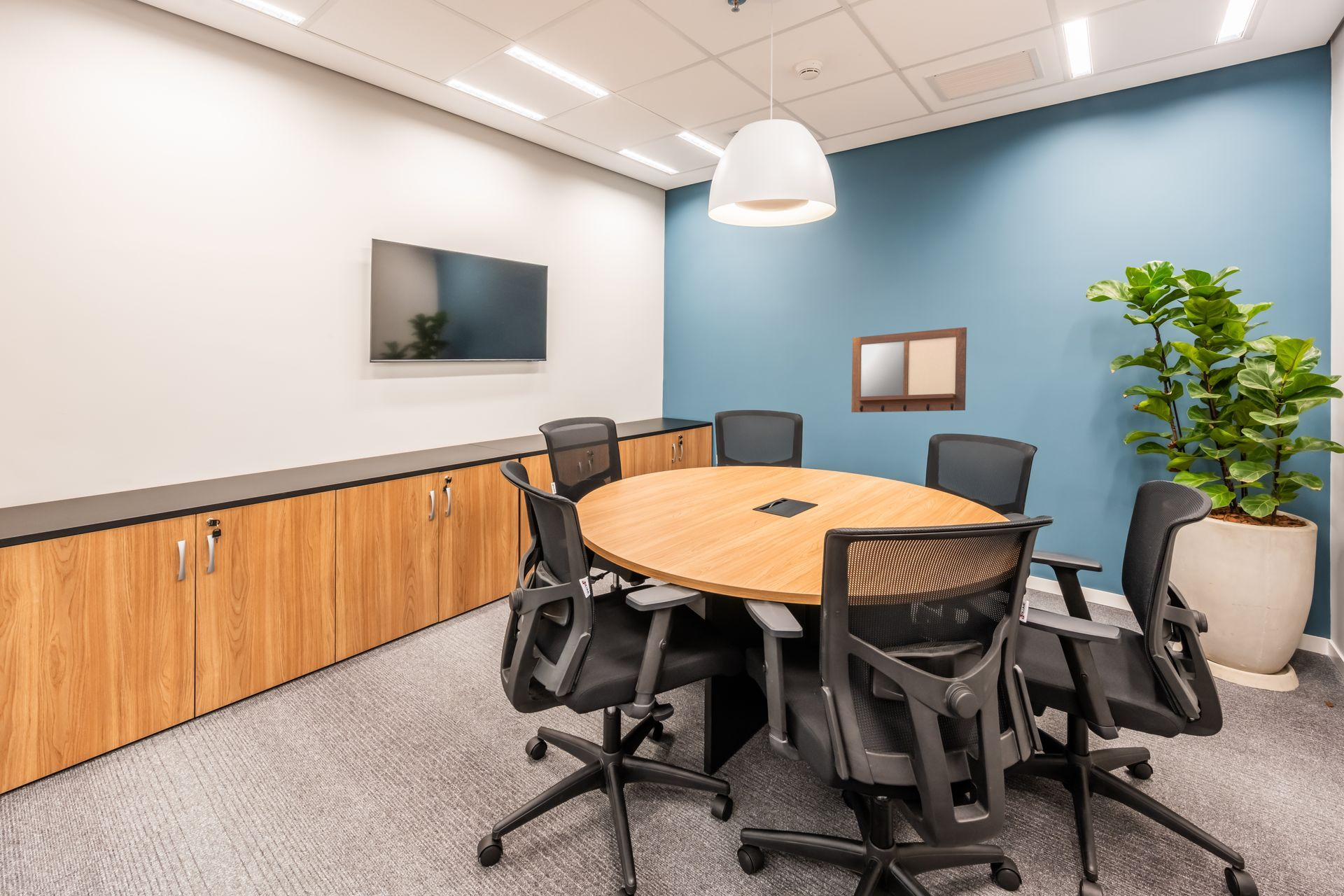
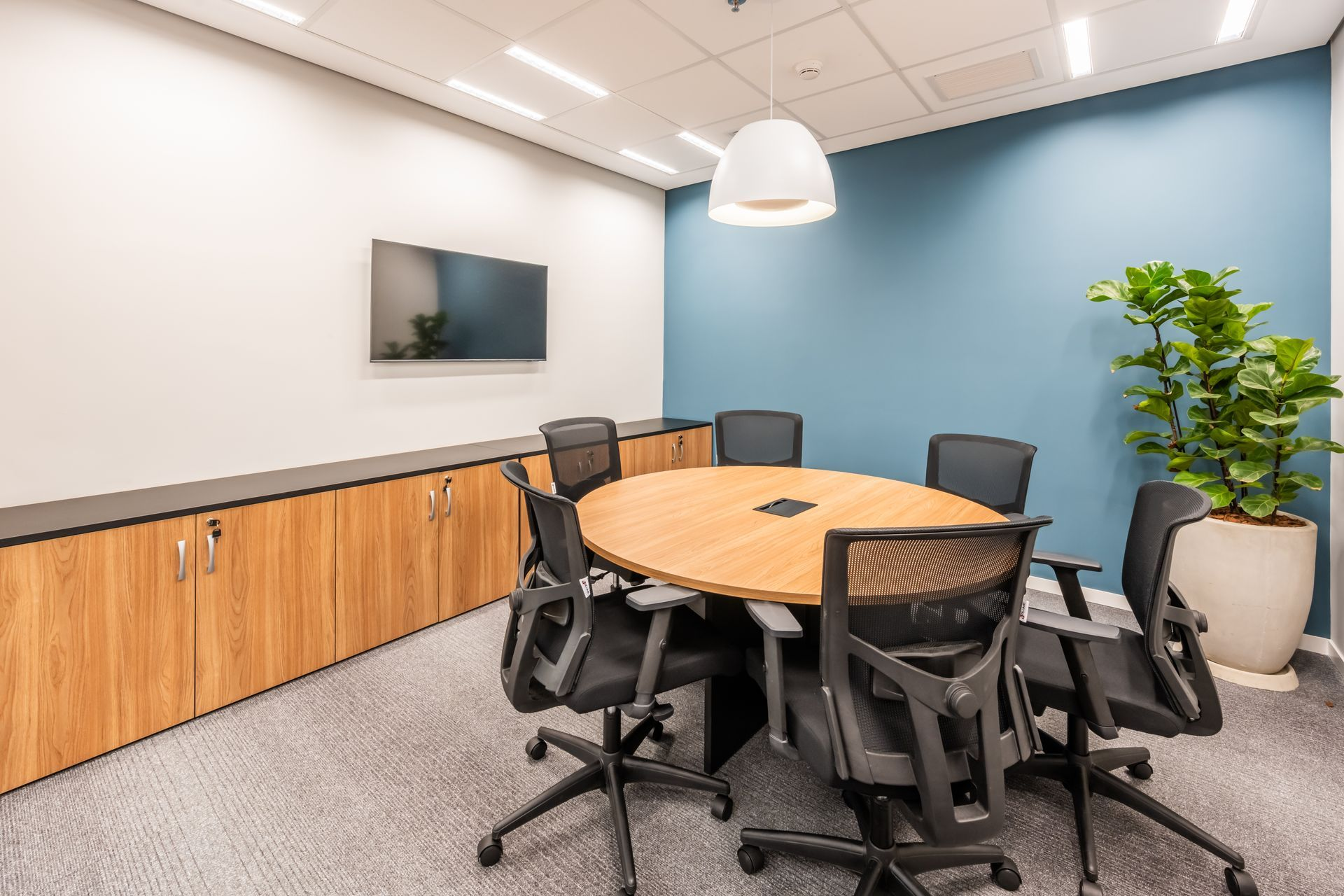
- writing board [851,326,967,413]
